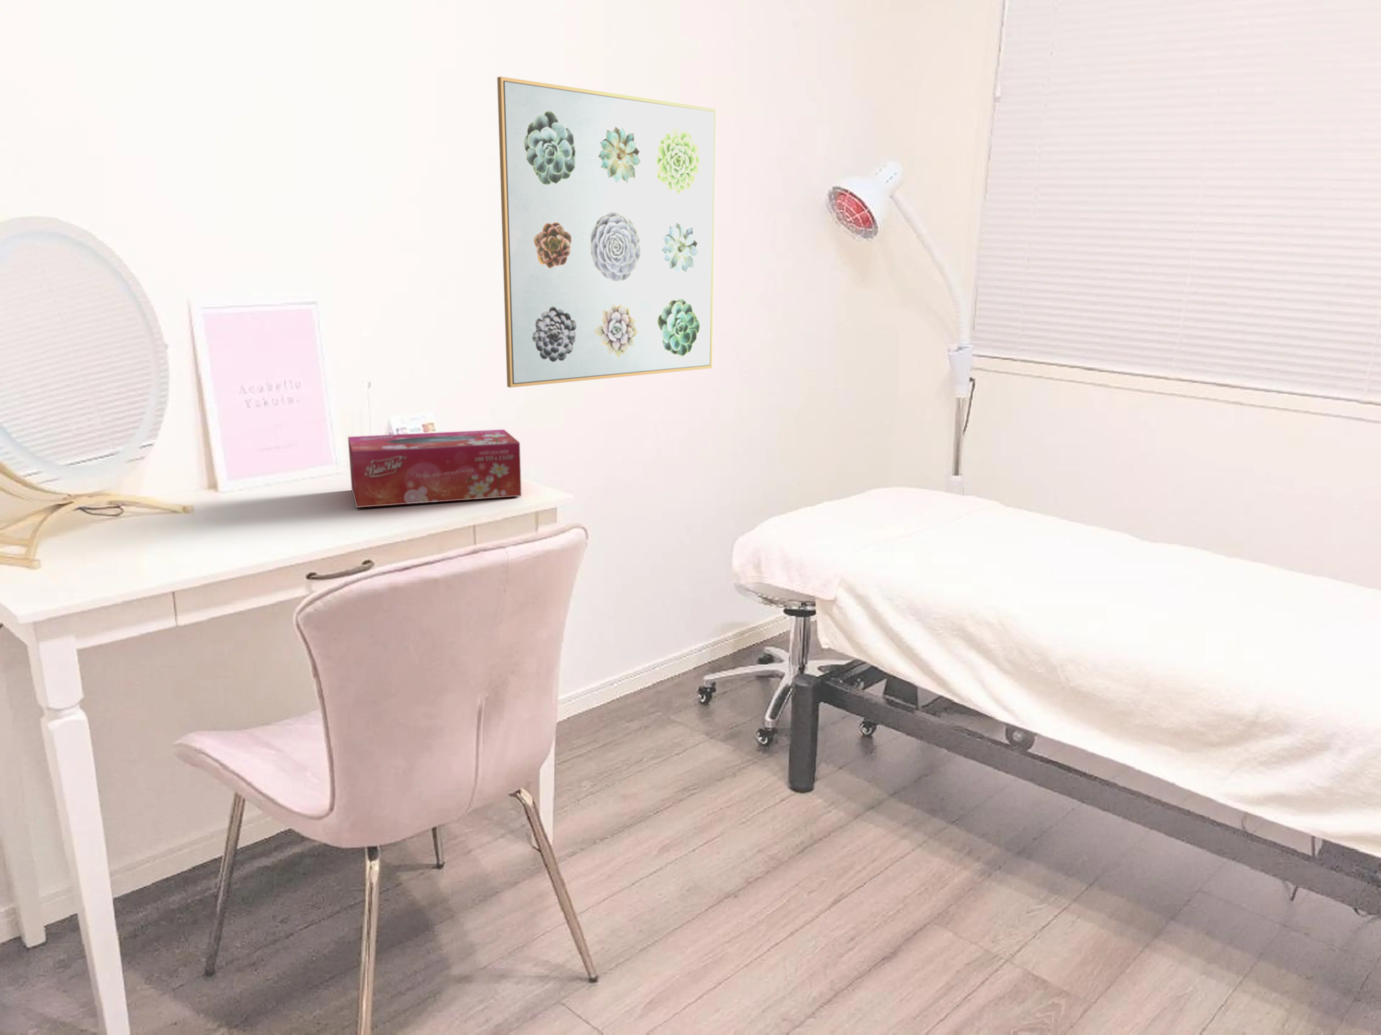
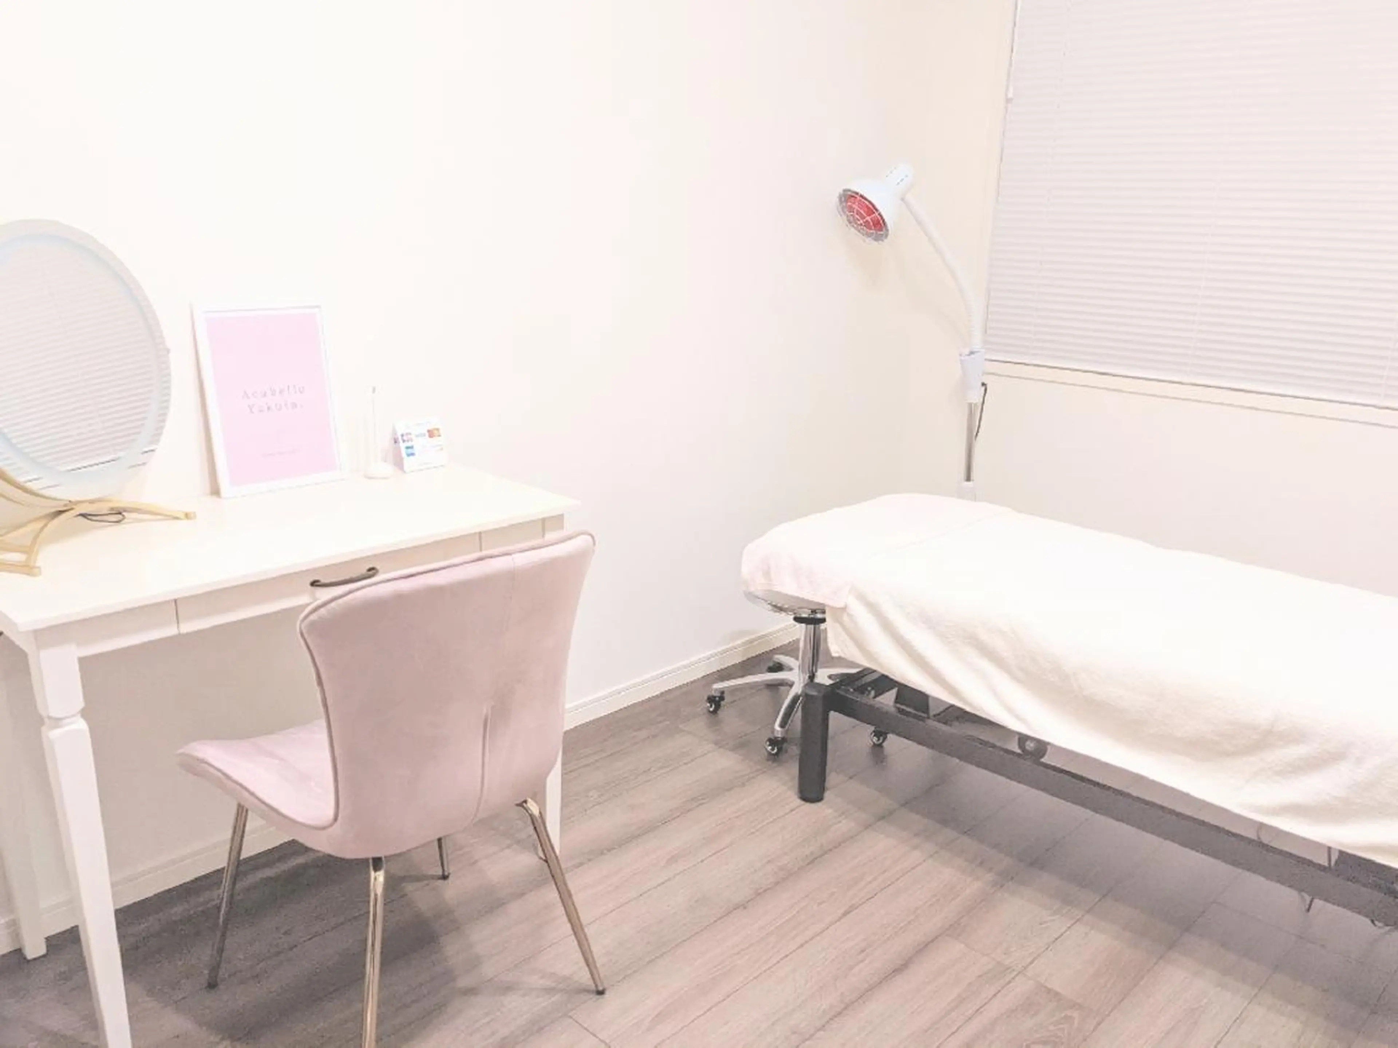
- tissue box [347,429,522,508]
- wall art [497,76,717,388]
